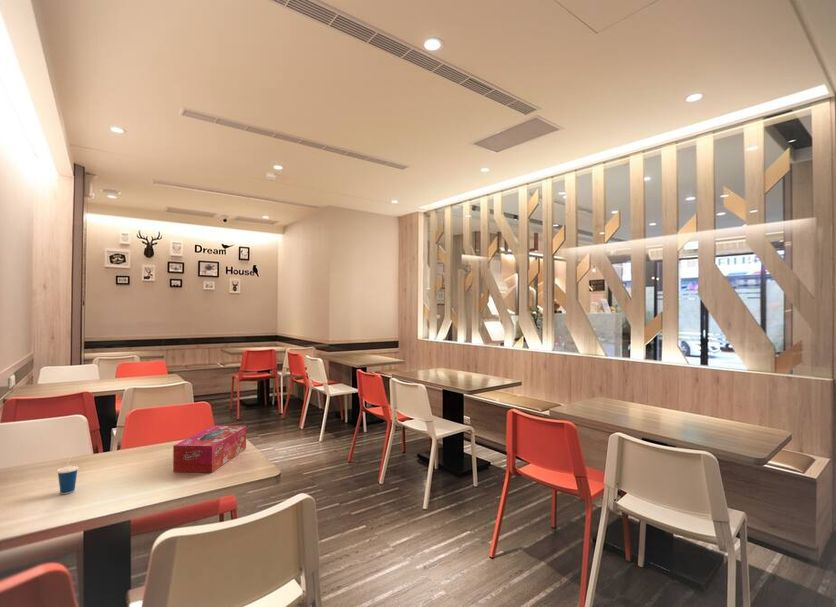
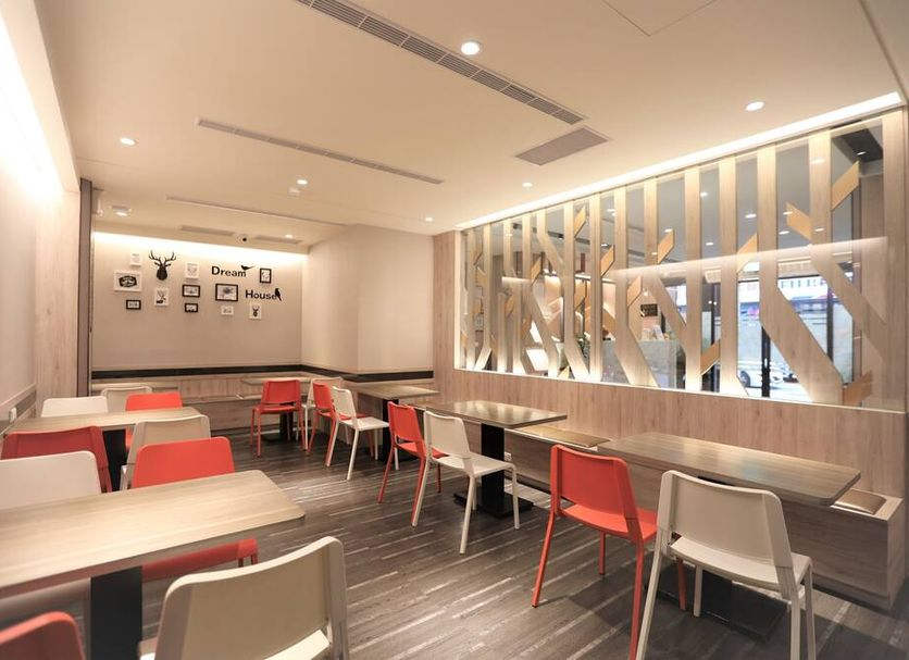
- cup [56,453,79,495]
- tissue box [172,425,247,473]
